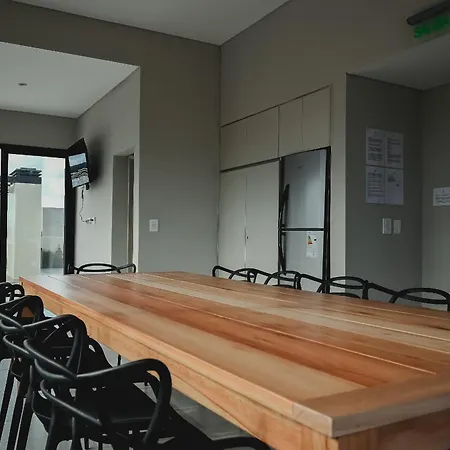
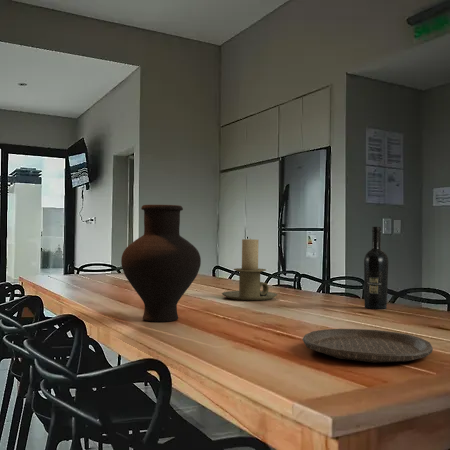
+ plate [301,328,434,364]
+ wine bottle [363,226,389,311]
+ vase [120,204,202,323]
+ candle holder [221,238,278,302]
